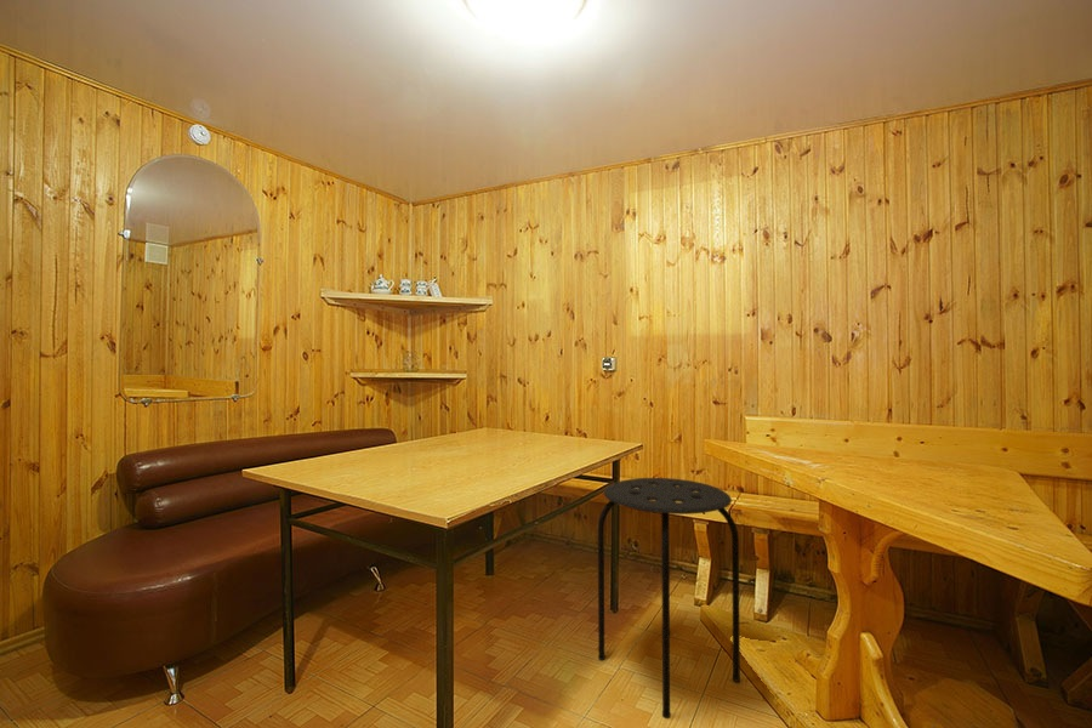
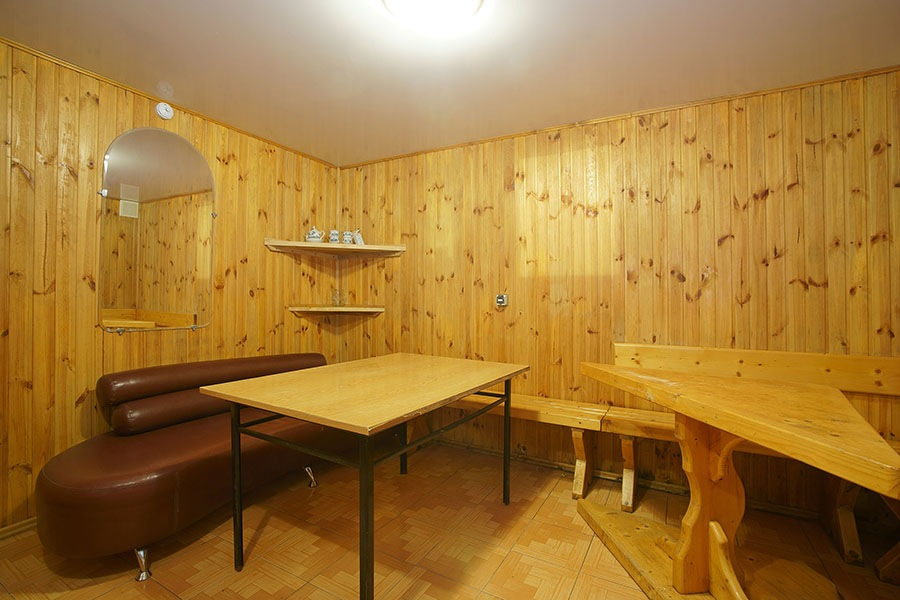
- stool [597,477,741,720]
